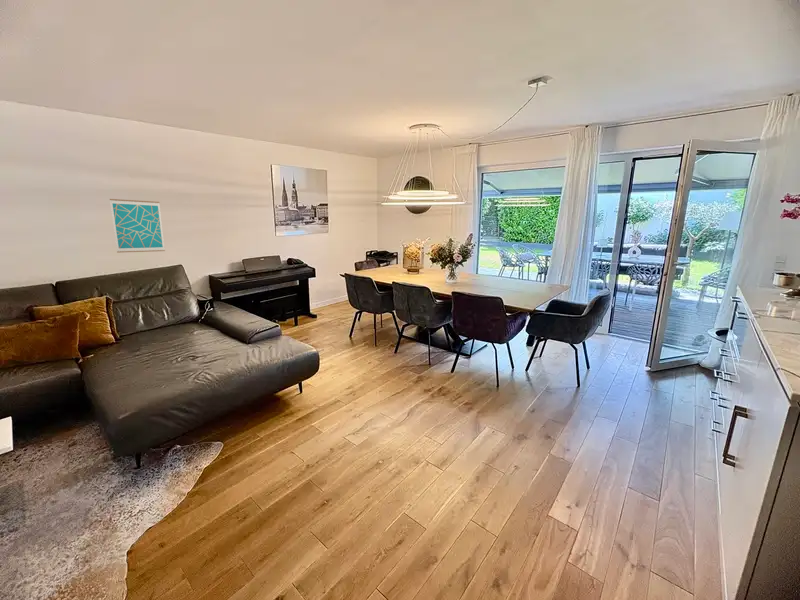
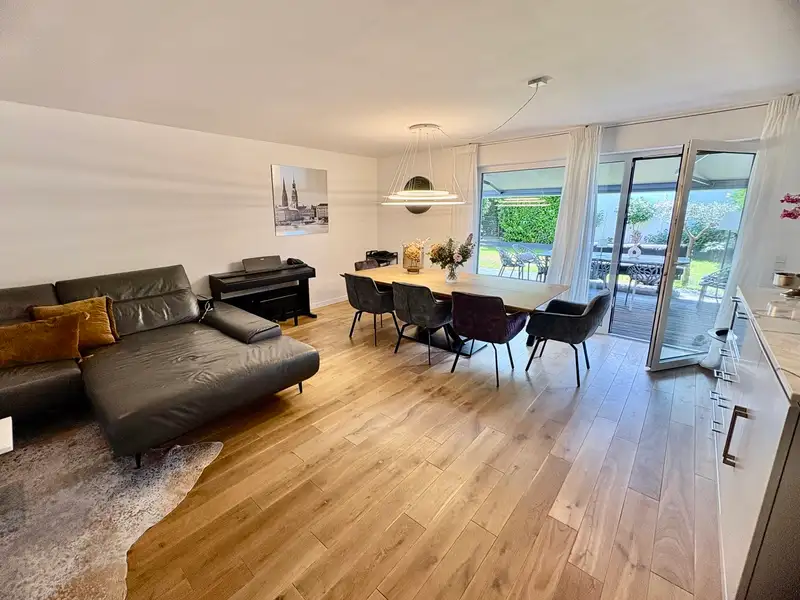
- wall art [109,198,166,254]
